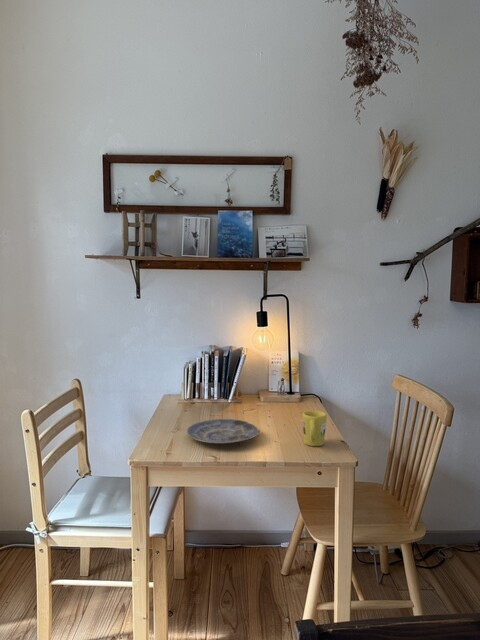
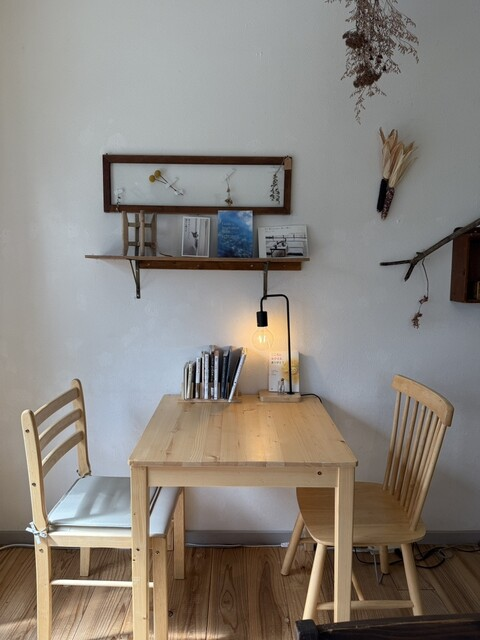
- mug [302,410,328,447]
- plate [185,418,260,445]
